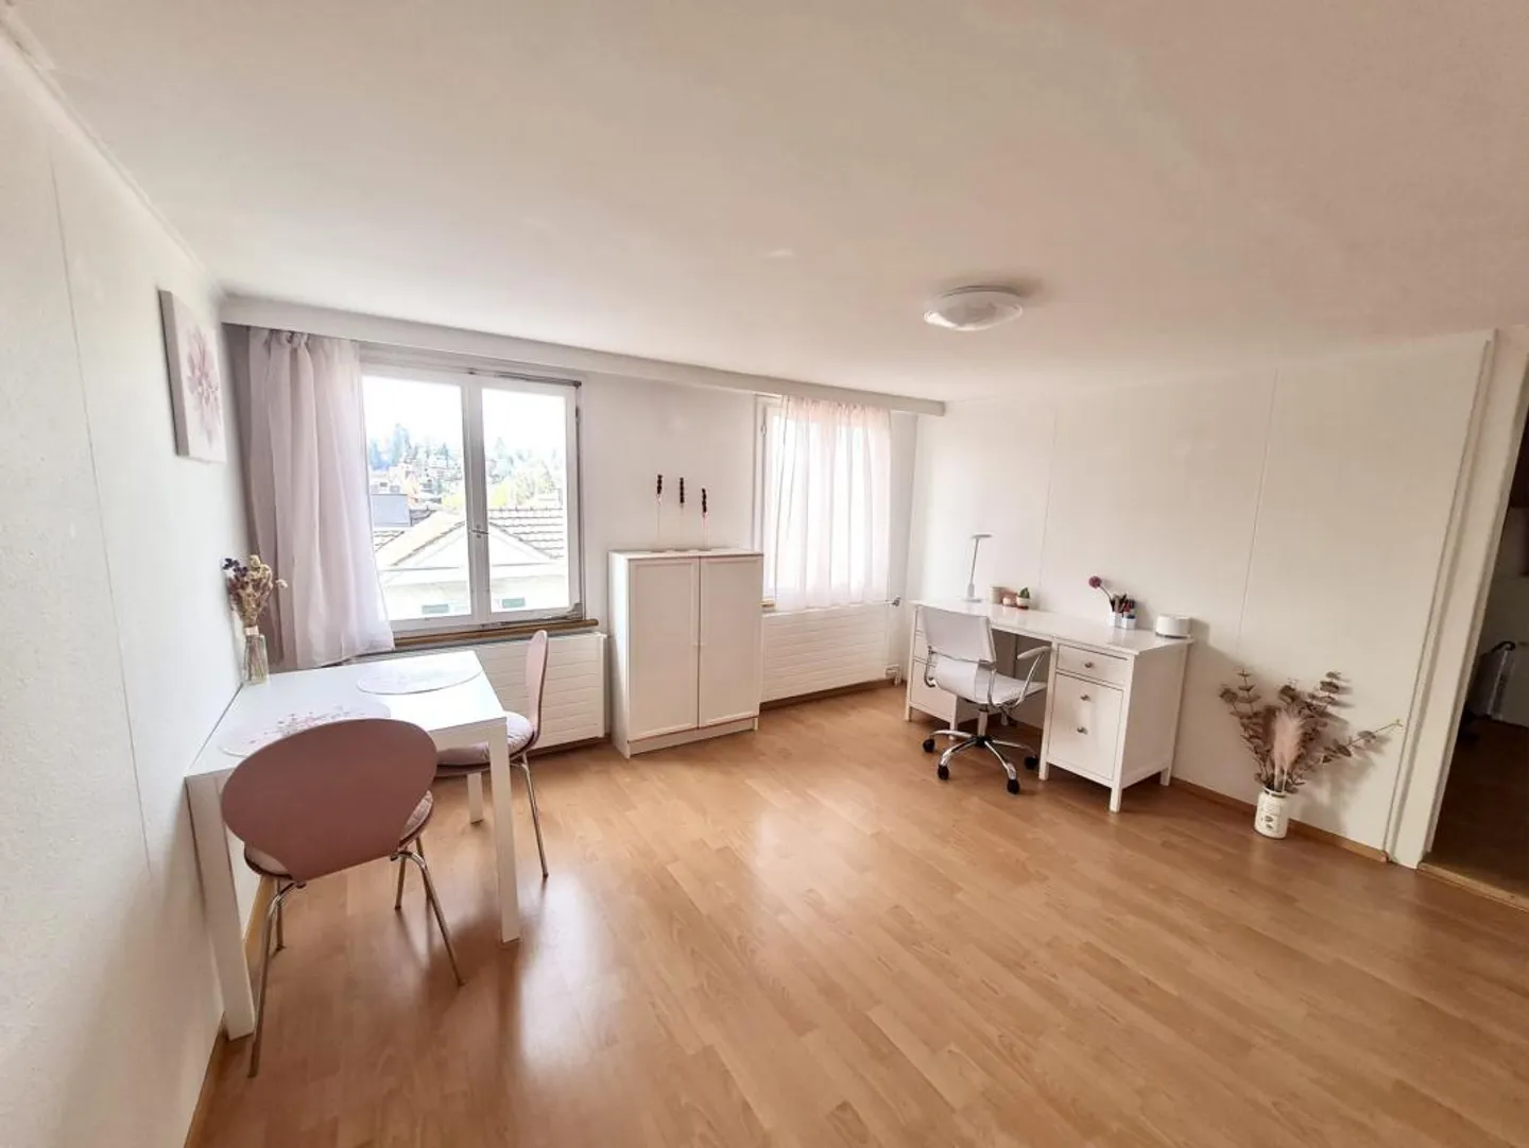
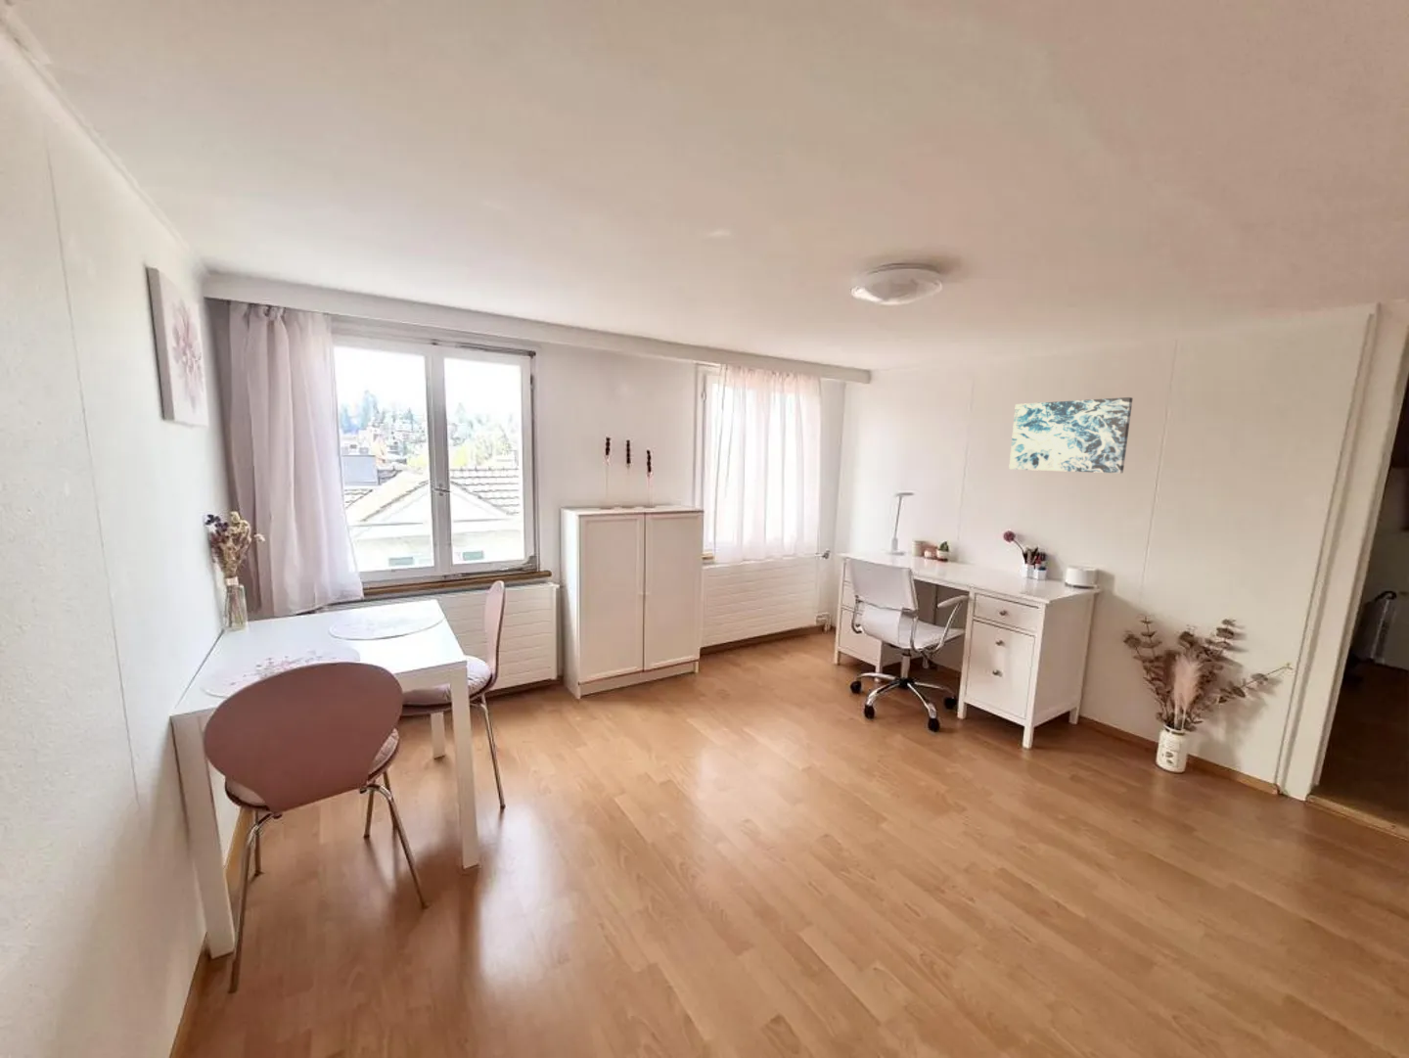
+ wall art [1008,397,1133,473]
